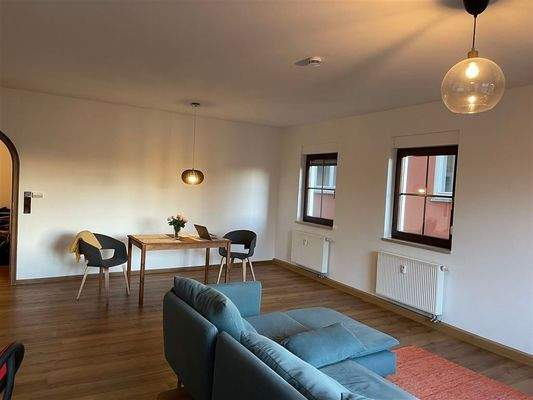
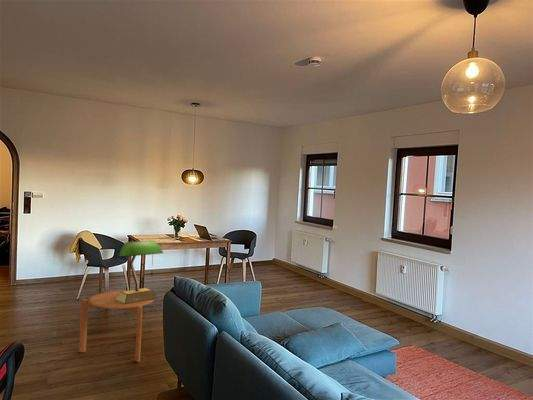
+ side table [78,289,156,363]
+ table lamp [114,240,164,304]
